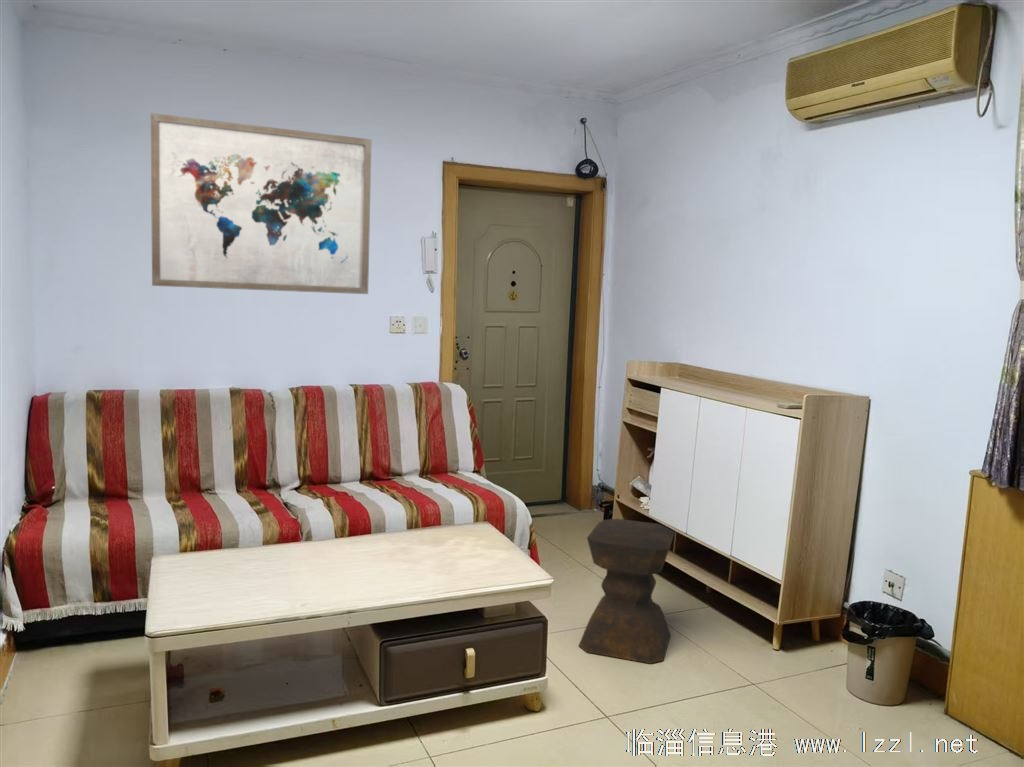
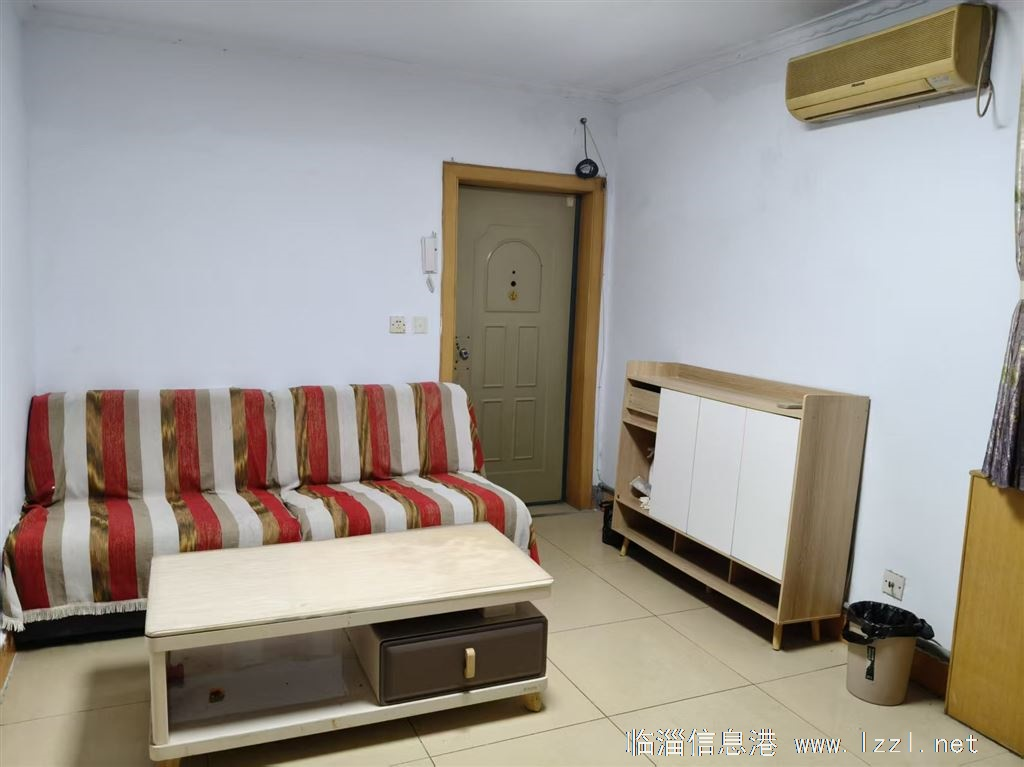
- wall art [150,112,373,295]
- stool [578,518,676,664]
